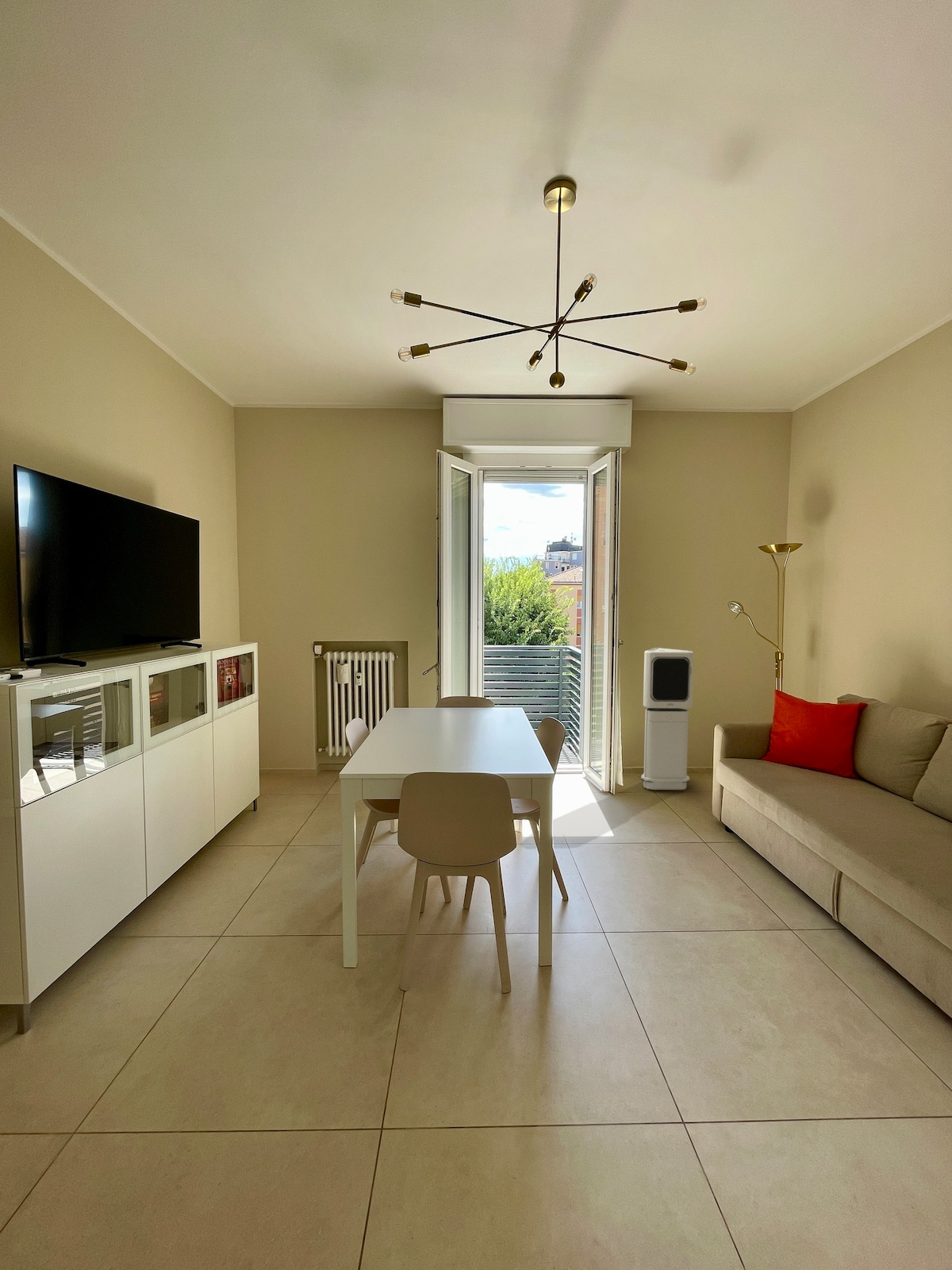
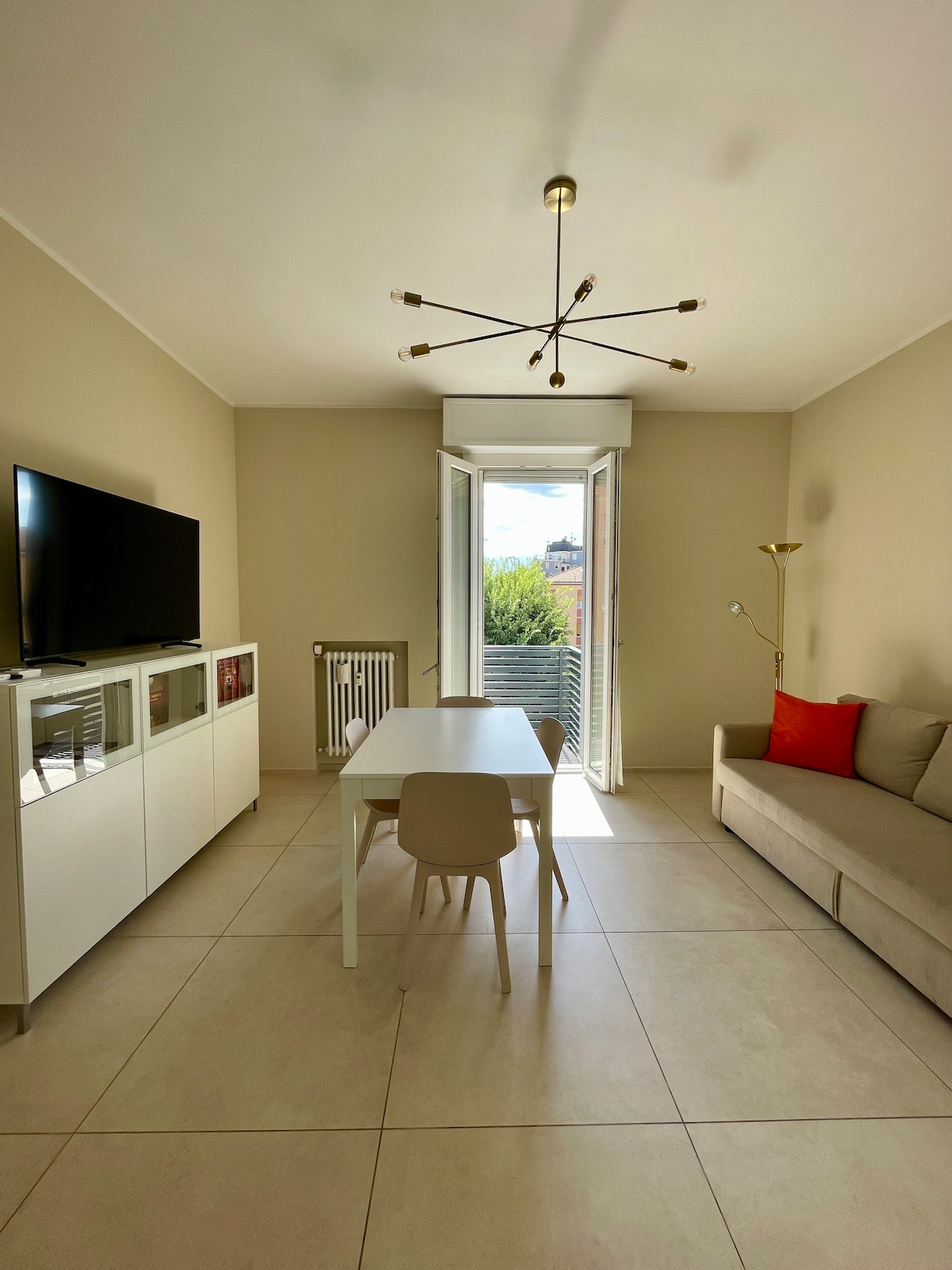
- air purifier [640,647,694,791]
